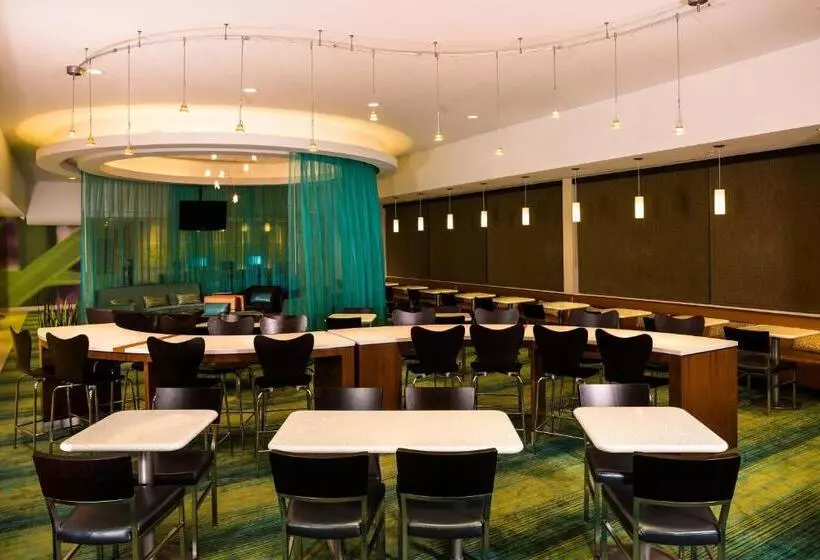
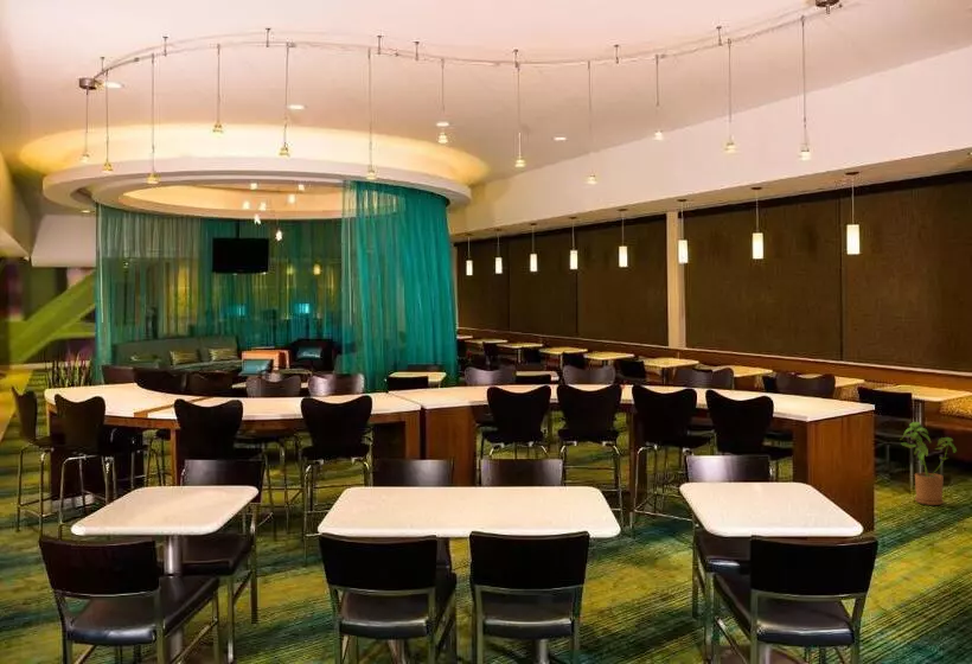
+ house plant [900,421,958,506]
